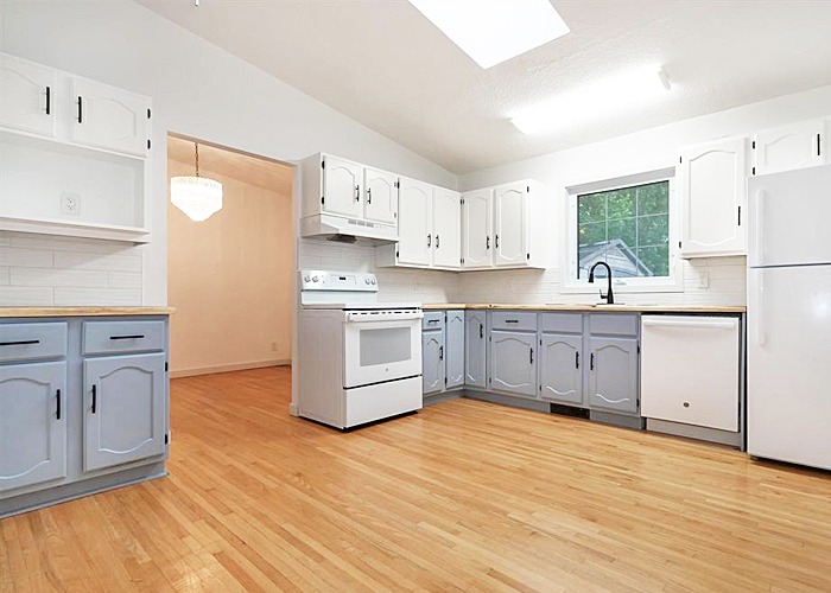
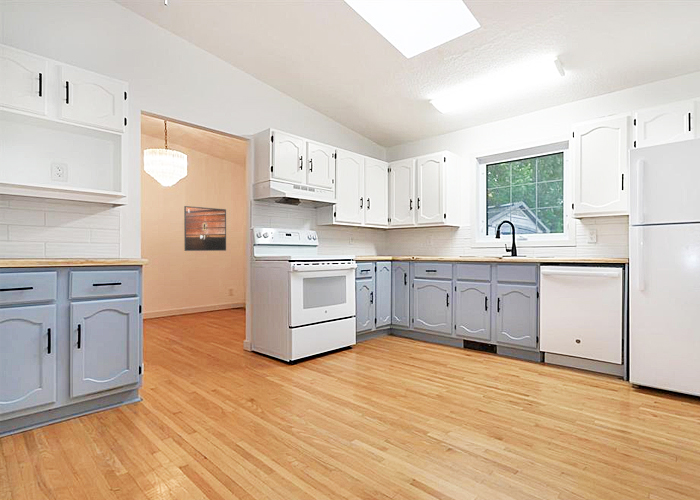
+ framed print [183,205,227,252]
